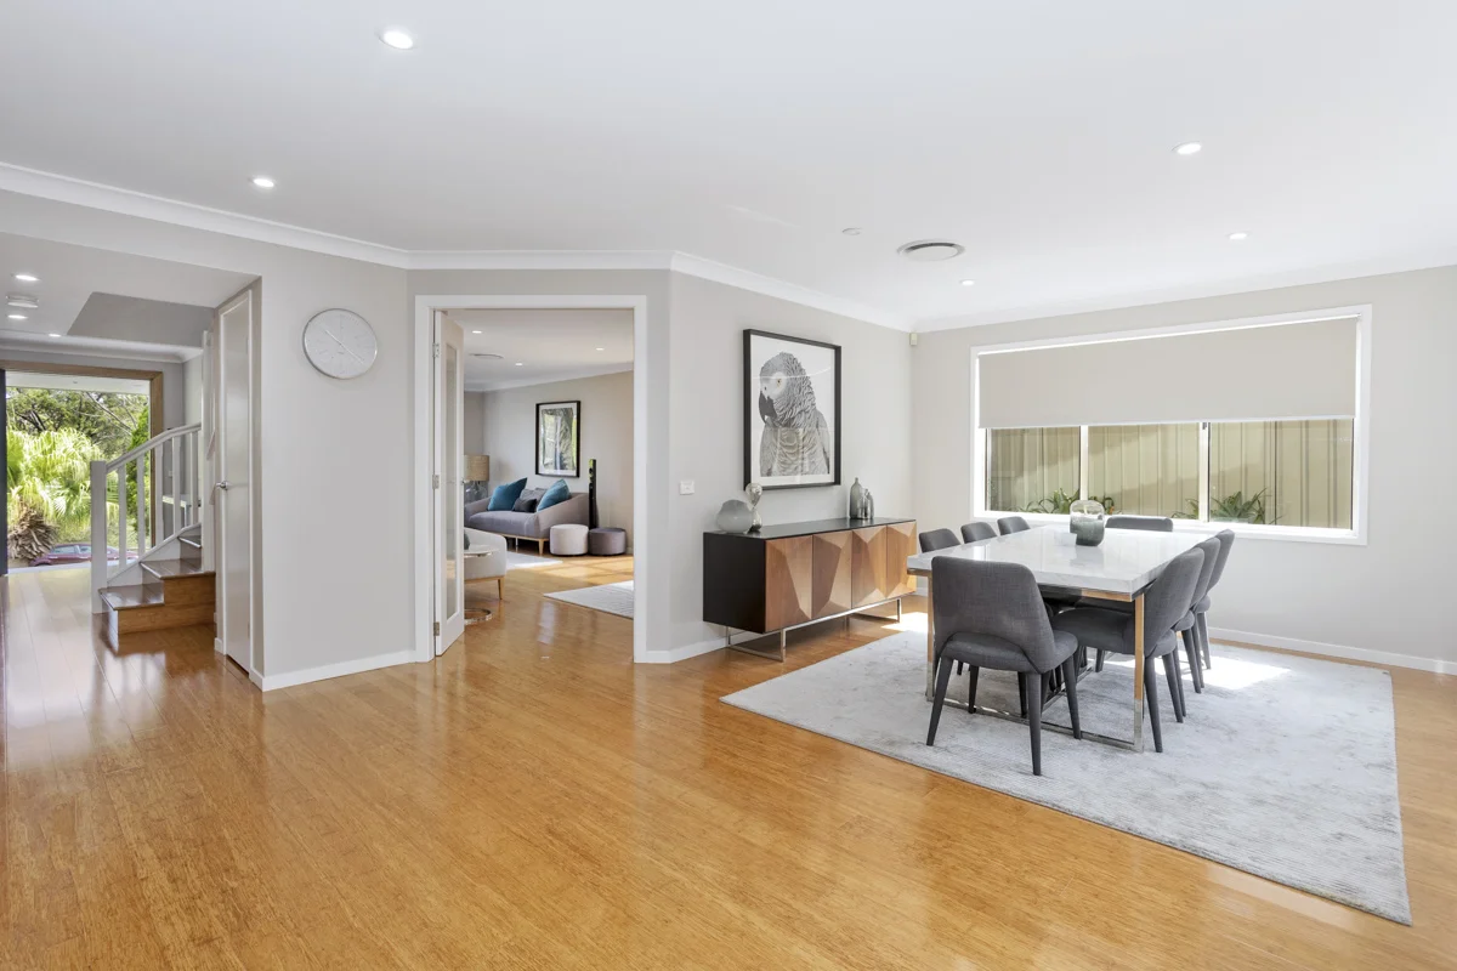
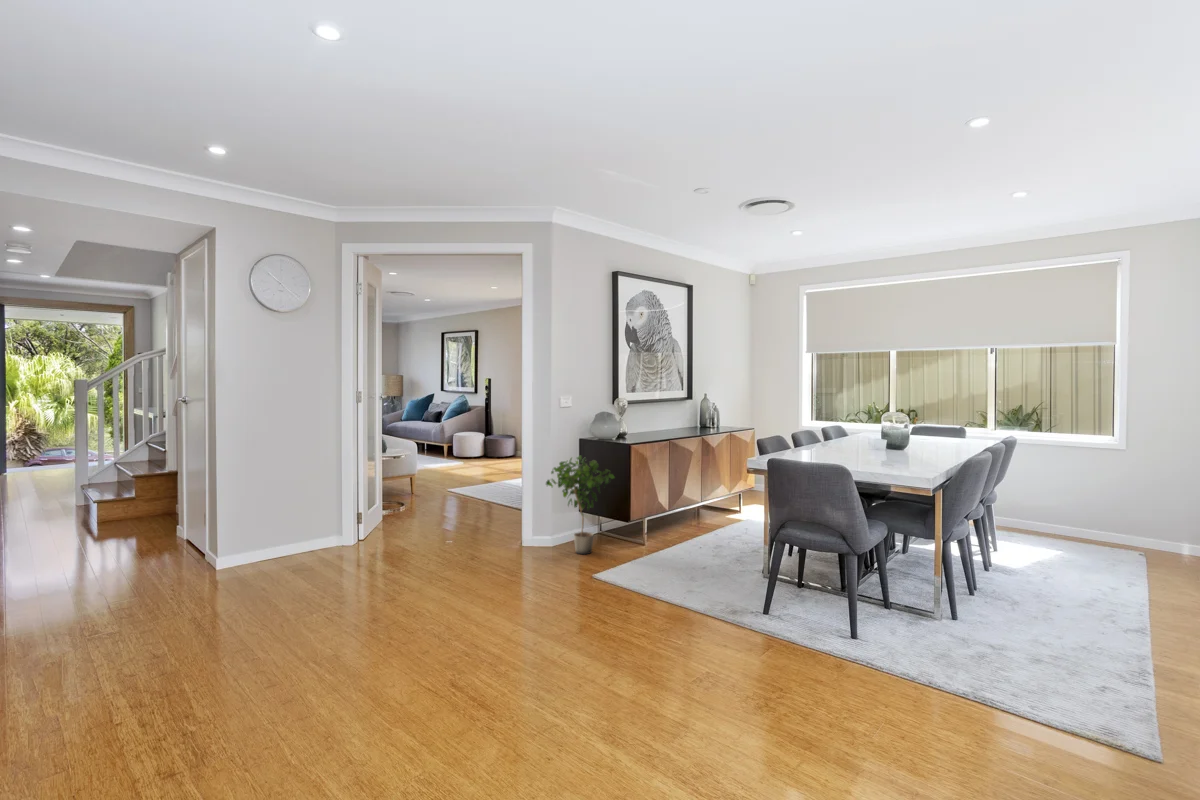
+ potted plant [545,455,616,555]
